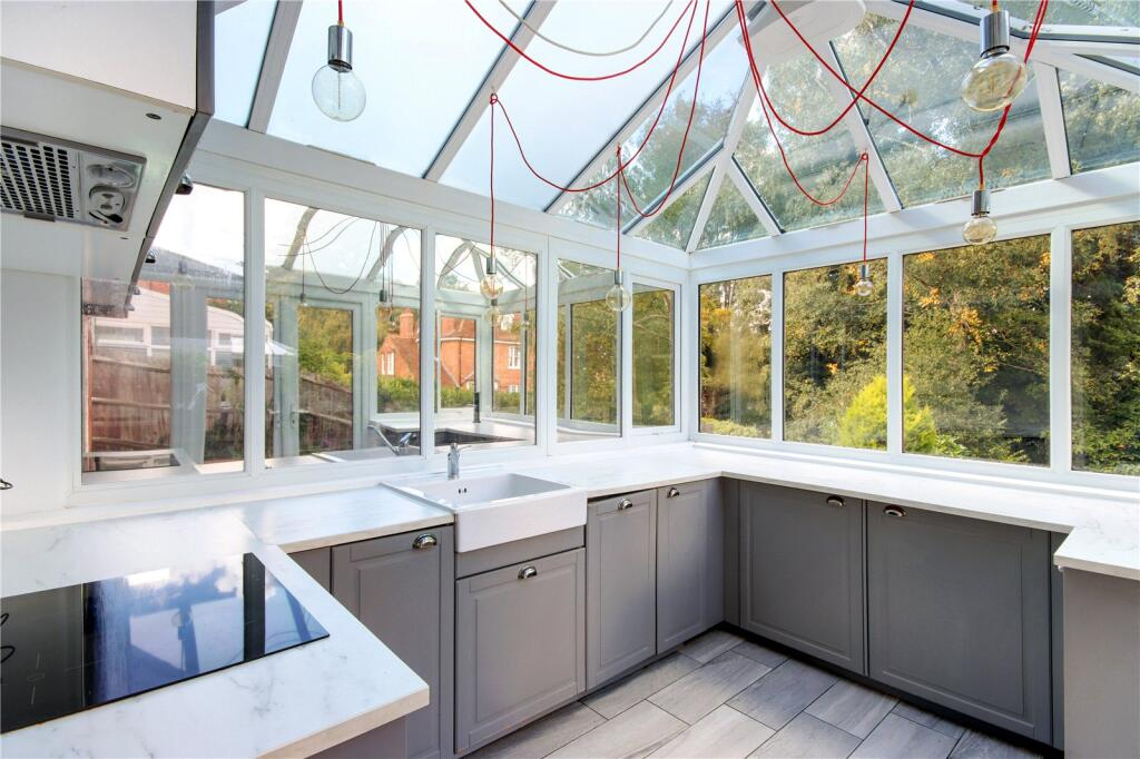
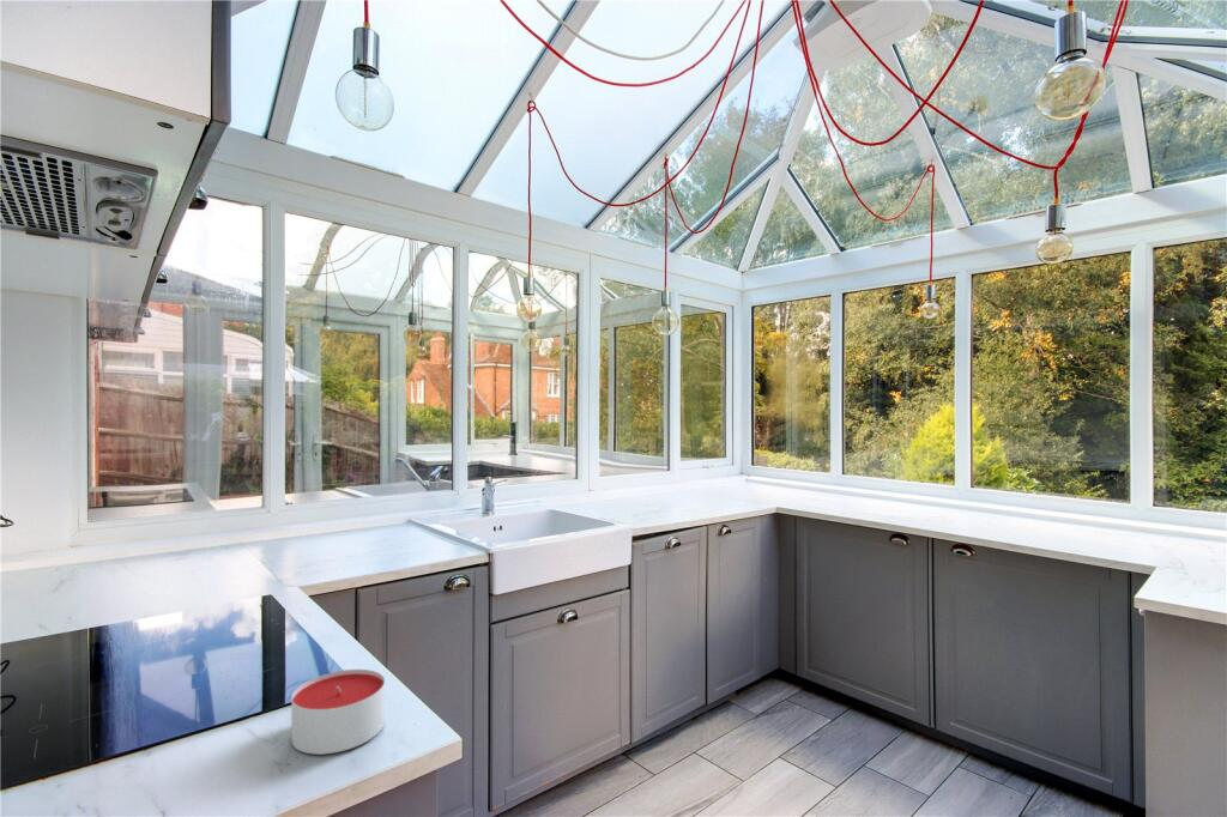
+ candle [290,668,386,756]
